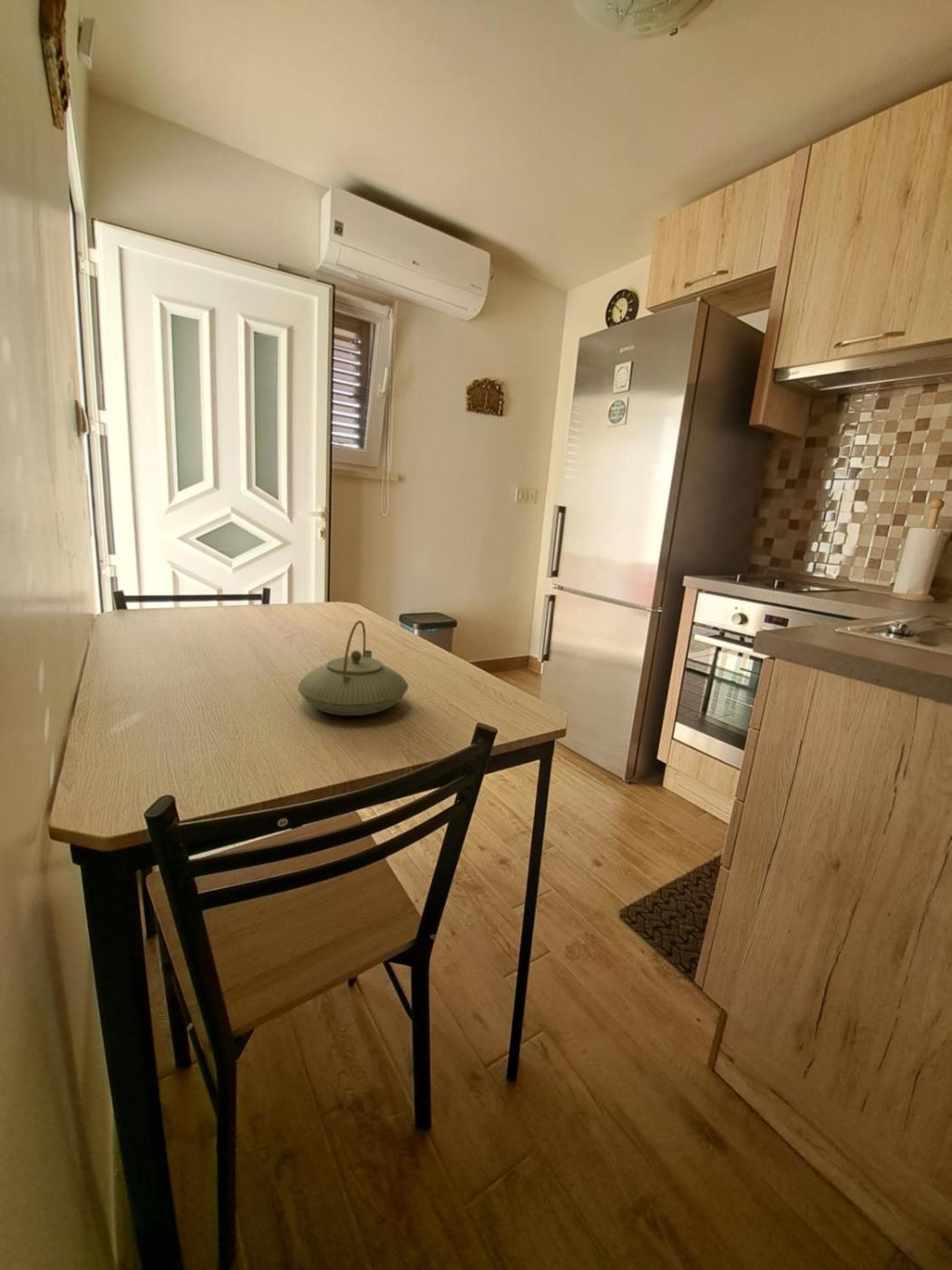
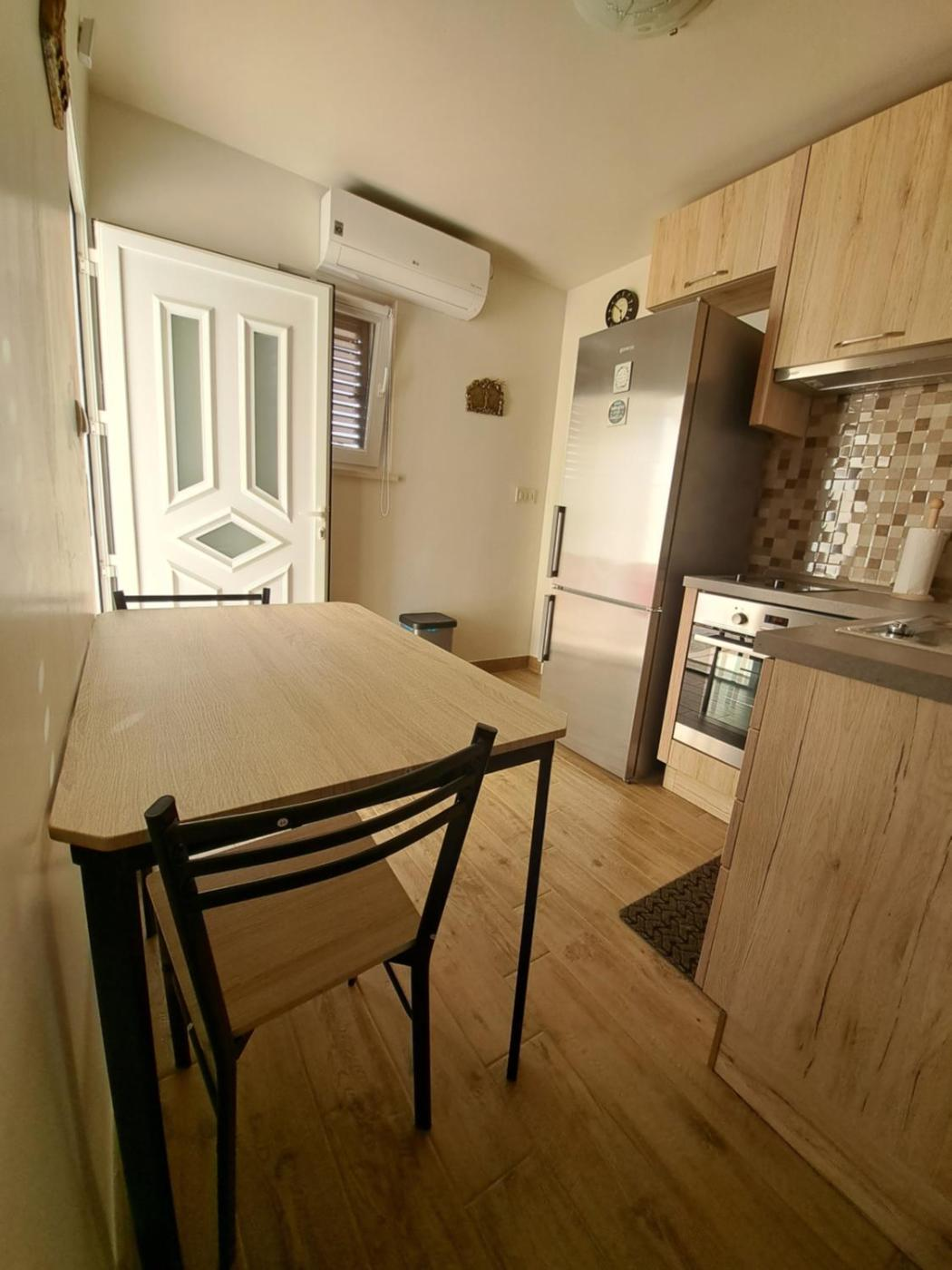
- teapot [297,620,409,717]
